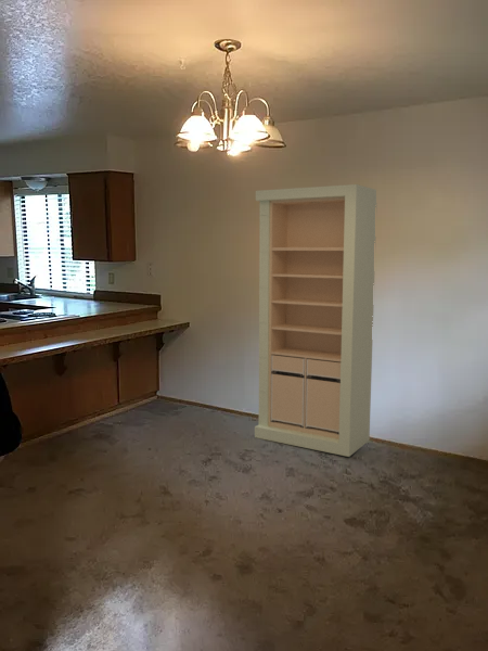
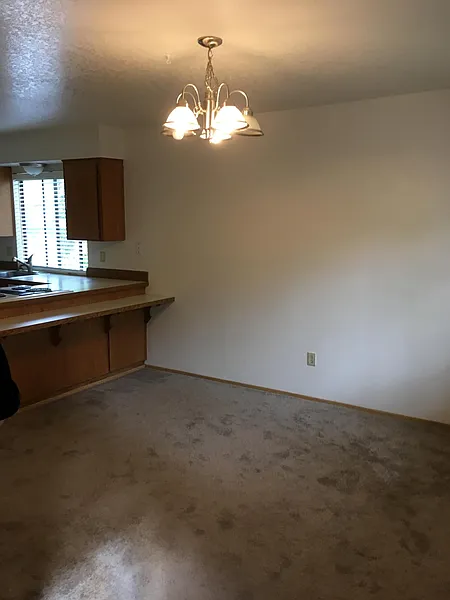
- storage cabinet [254,183,377,458]
